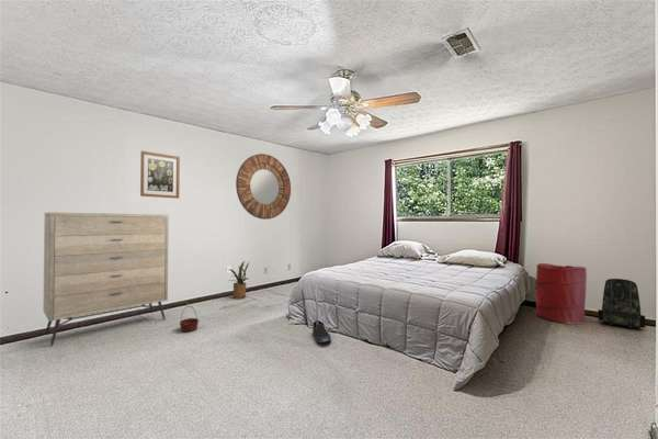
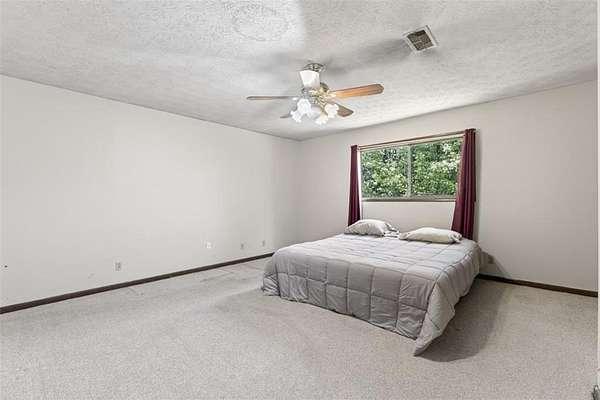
- wall art [139,150,181,200]
- basket [179,305,200,333]
- shoe [311,319,332,344]
- laundry hamper [535,262,588,325]
- backpack [597,278,646,329]
- house plant [227,260,250,300]
- dresser [43,212,170,347]
- home mirror [235,153,292,221]
